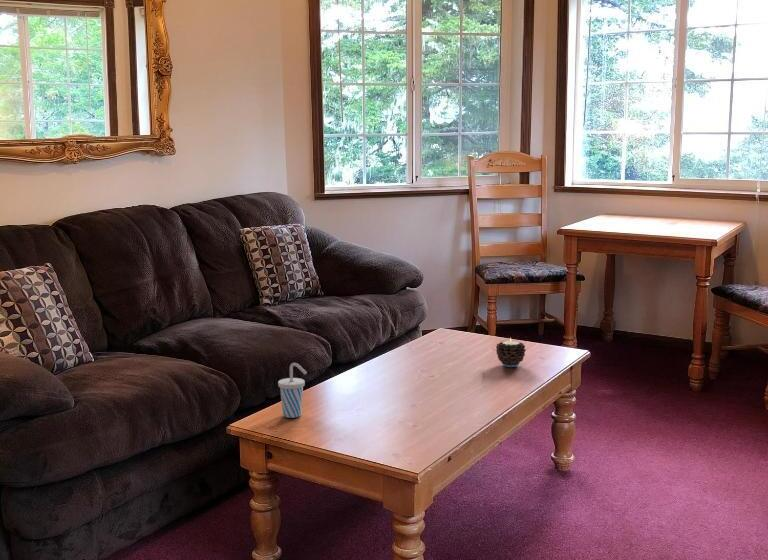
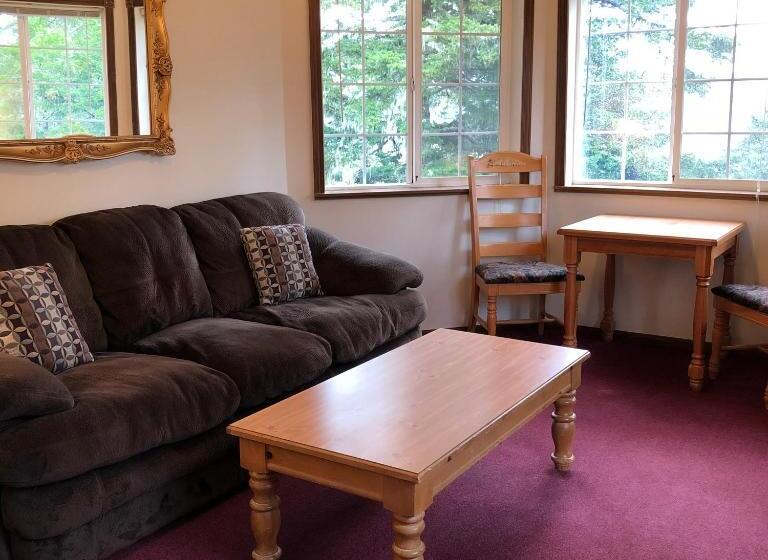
- candle [495,337,527,368]
- cup [277,362,308,419]
